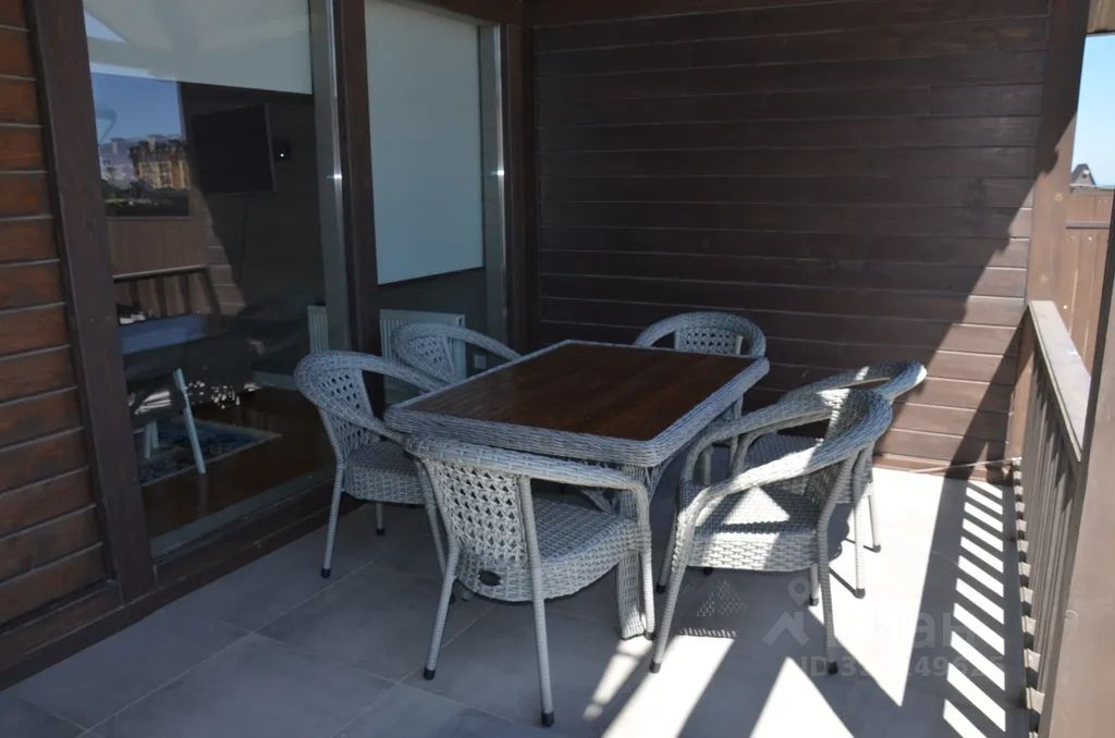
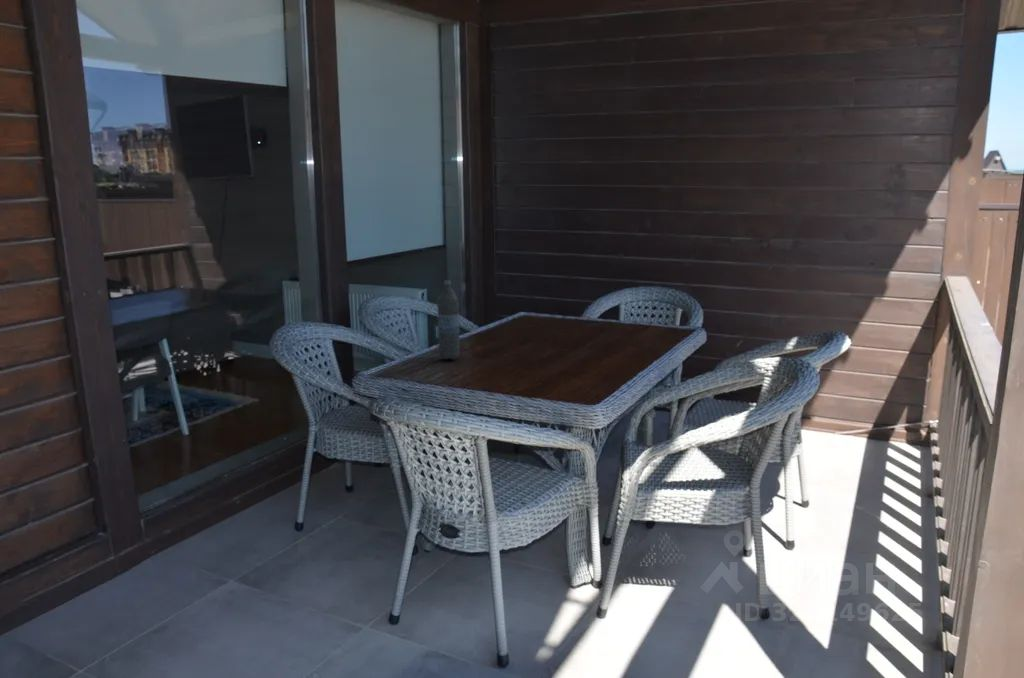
+ water bottle [436,279,461,361]
